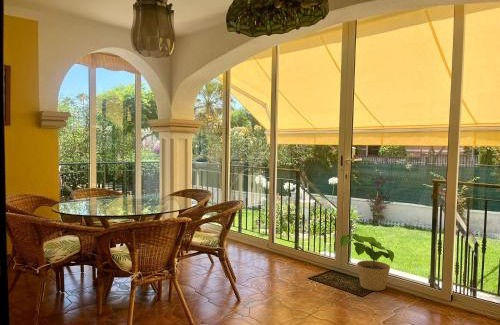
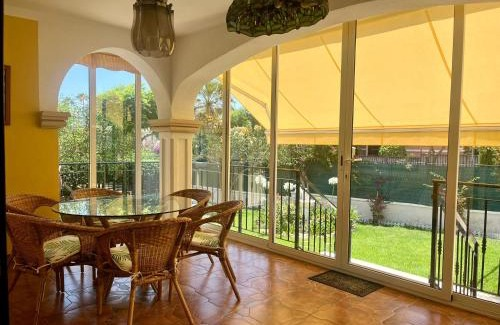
- potted plant [339,233,395,292]
